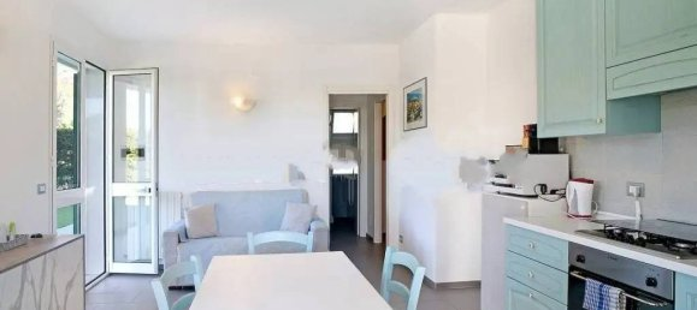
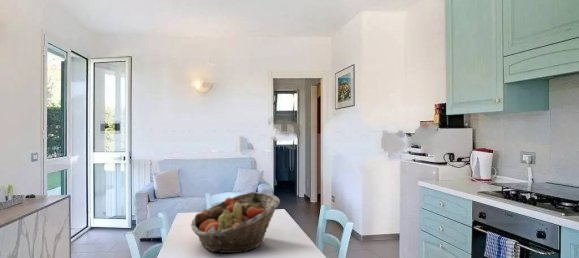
+ fruit basket [190,191,281,254]
